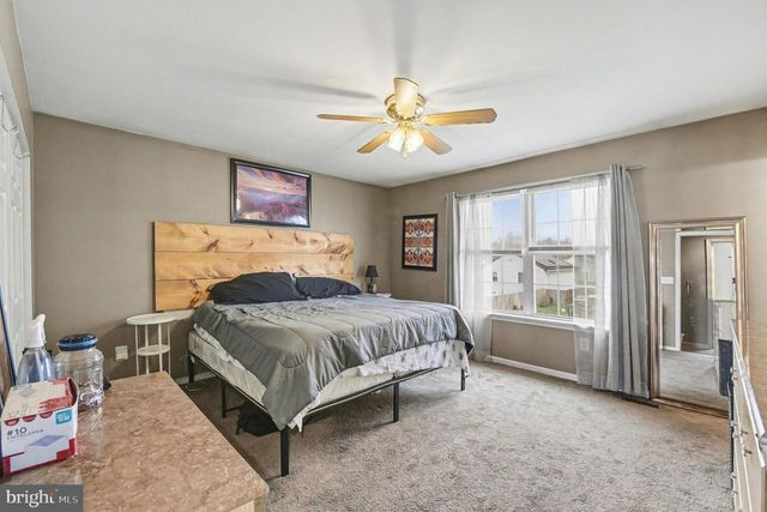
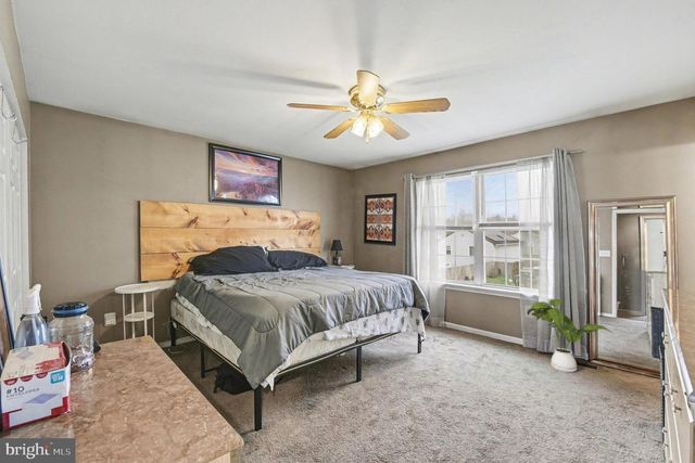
+ house plant [527,298,614,373]
